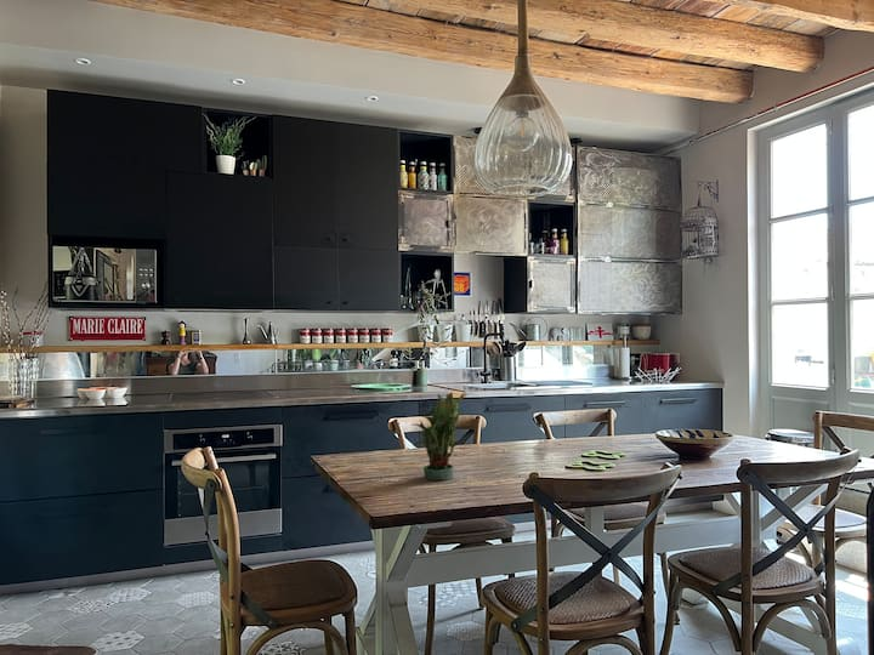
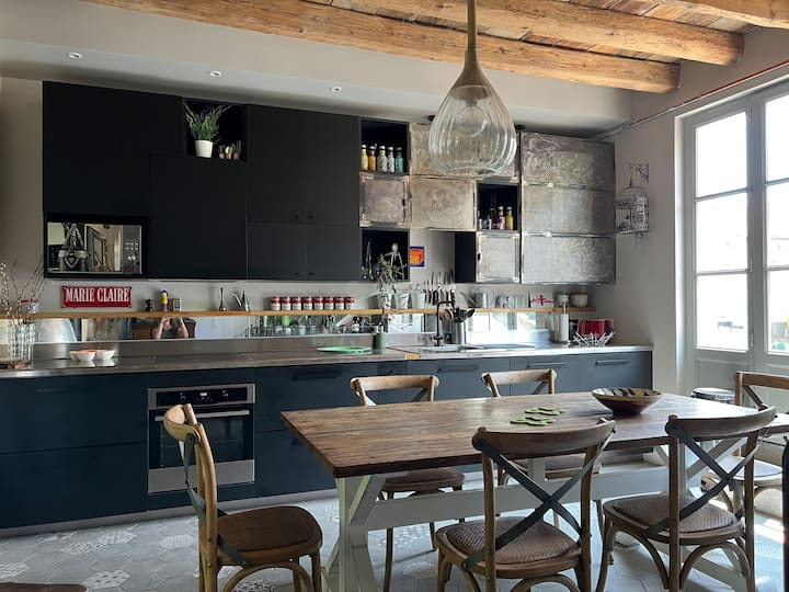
- potted plant [409,391,465,482]
